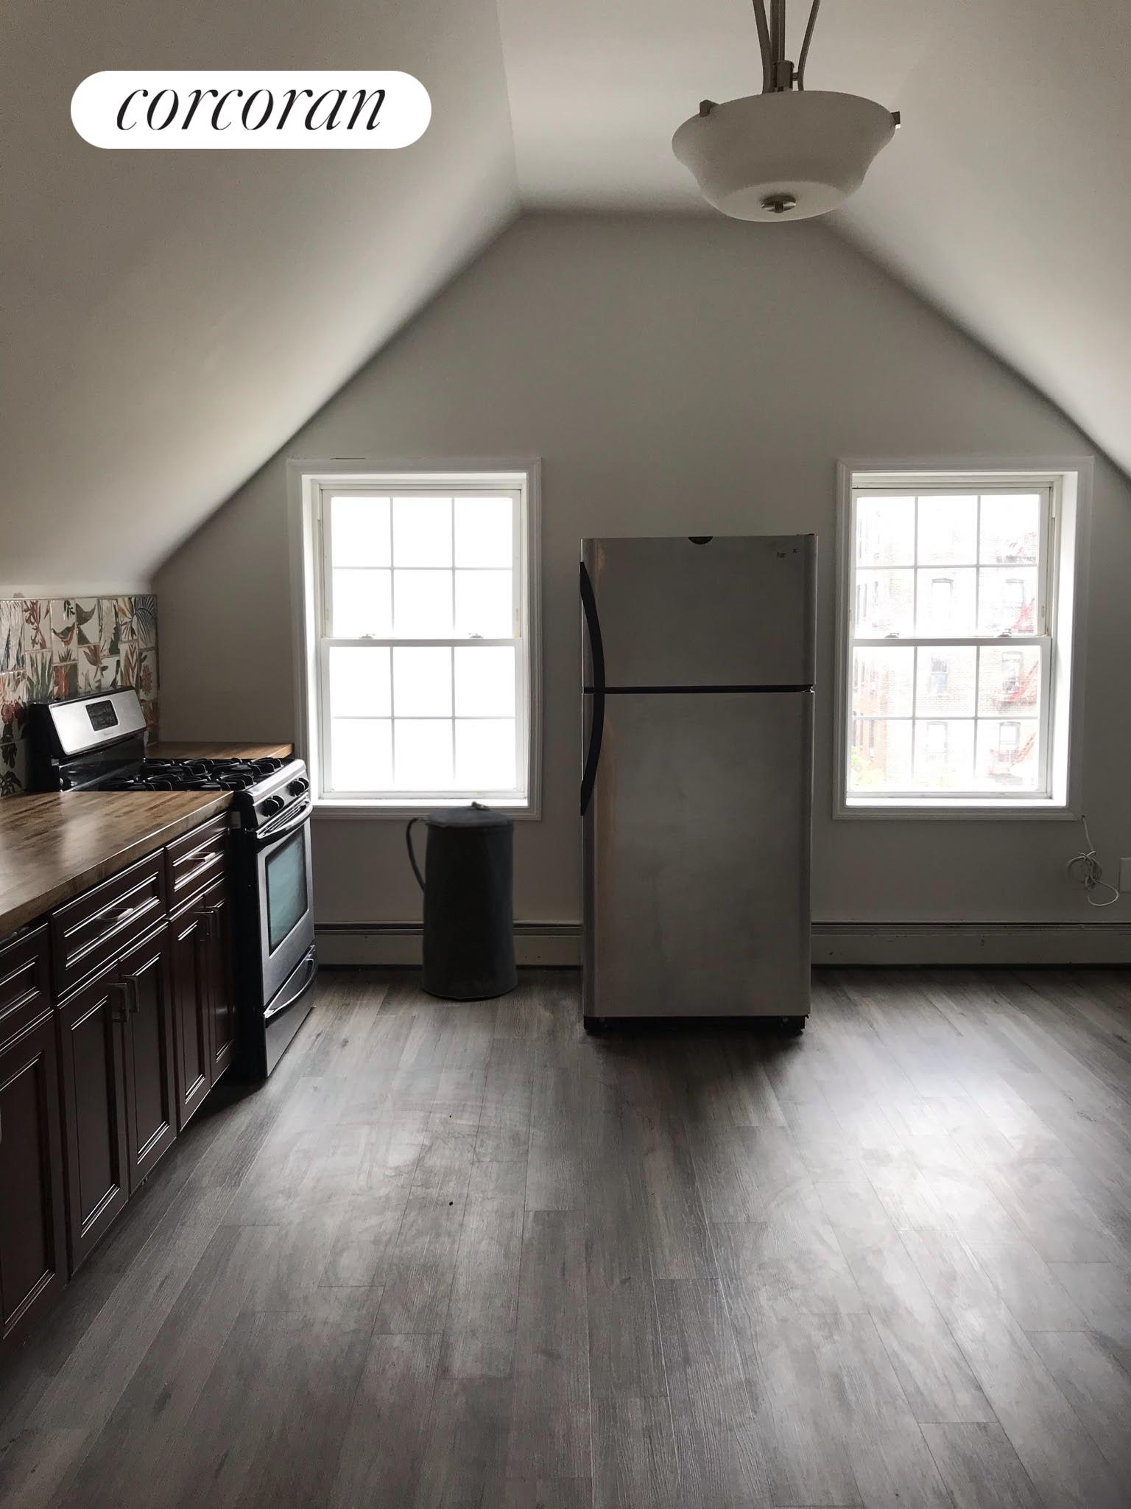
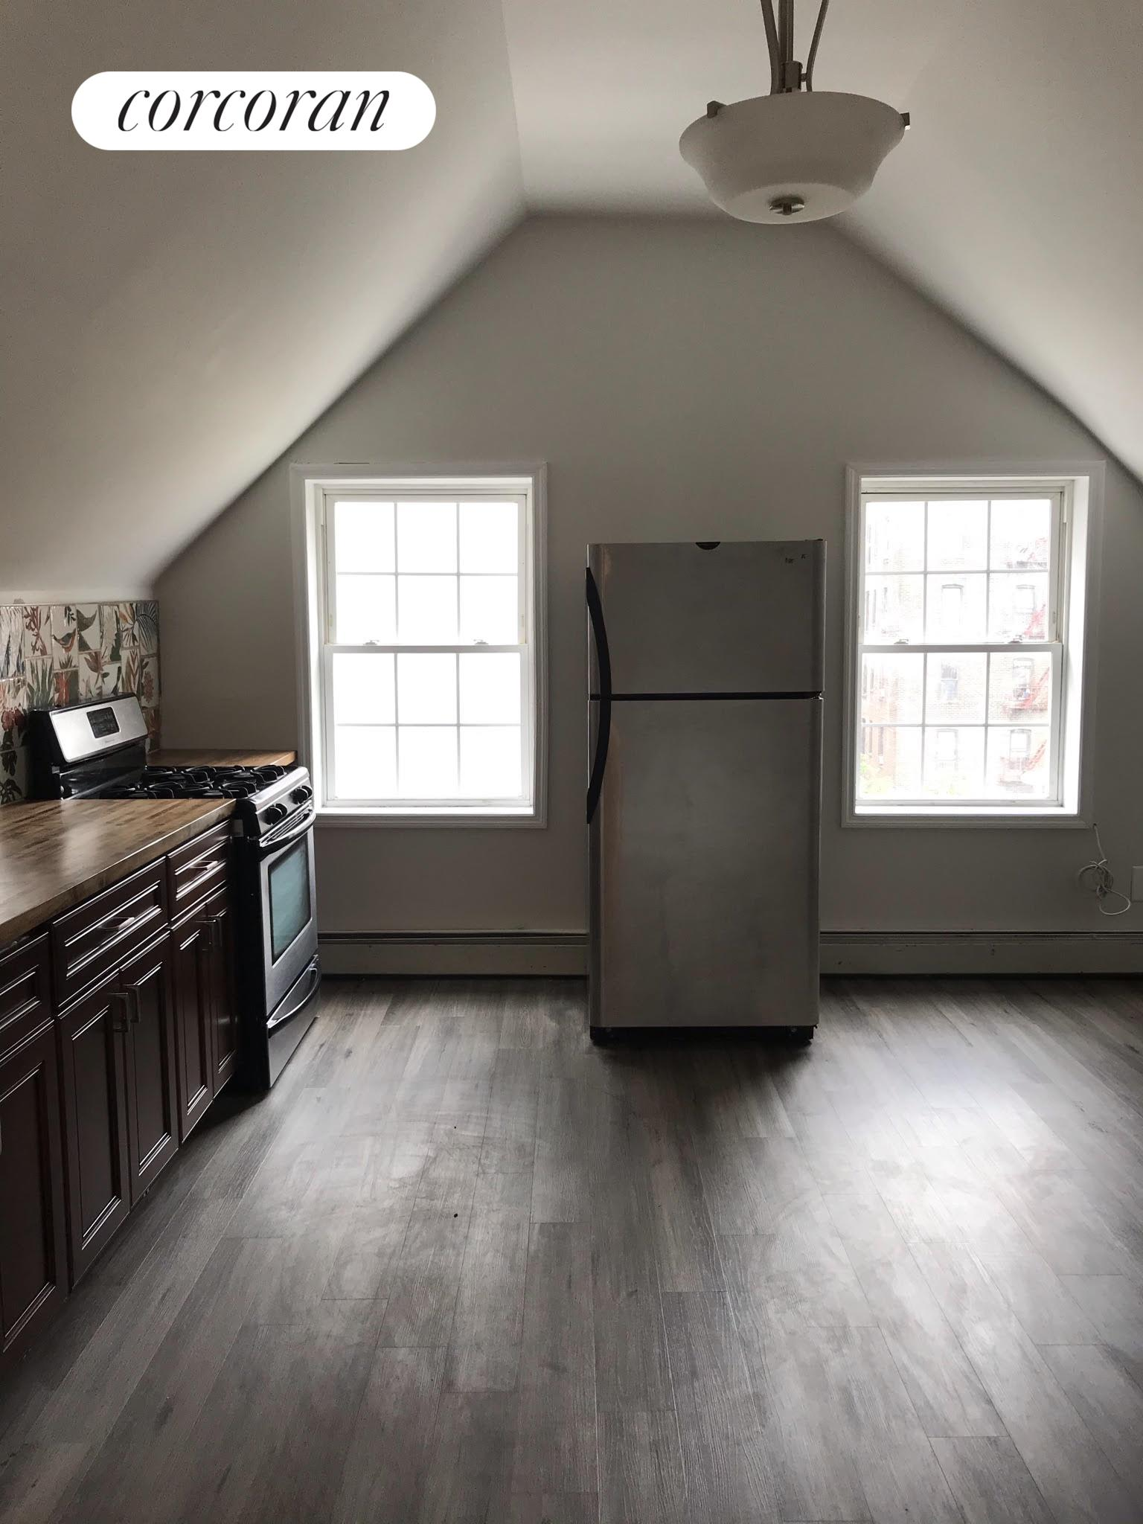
- trash can [405,800,518,999]
